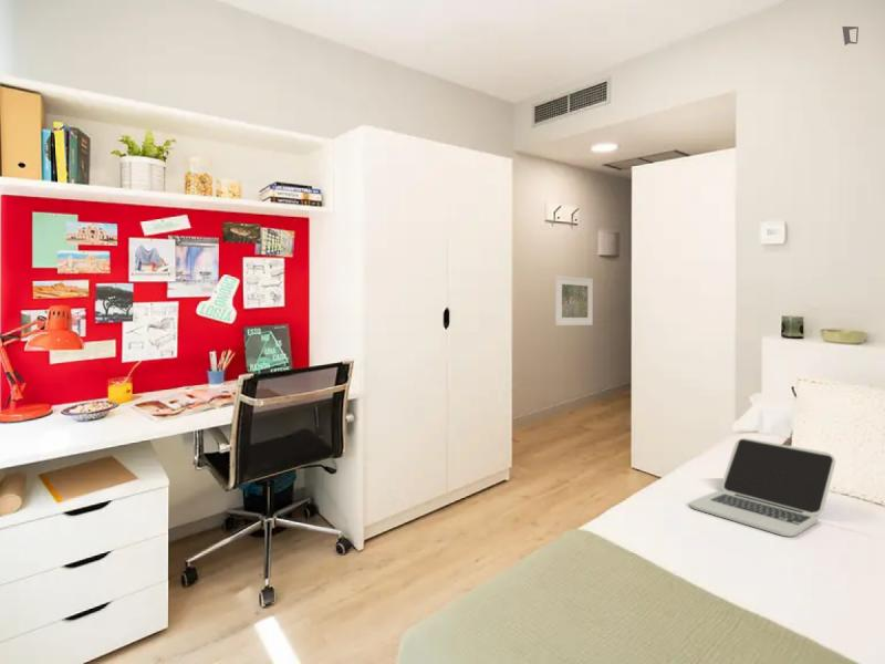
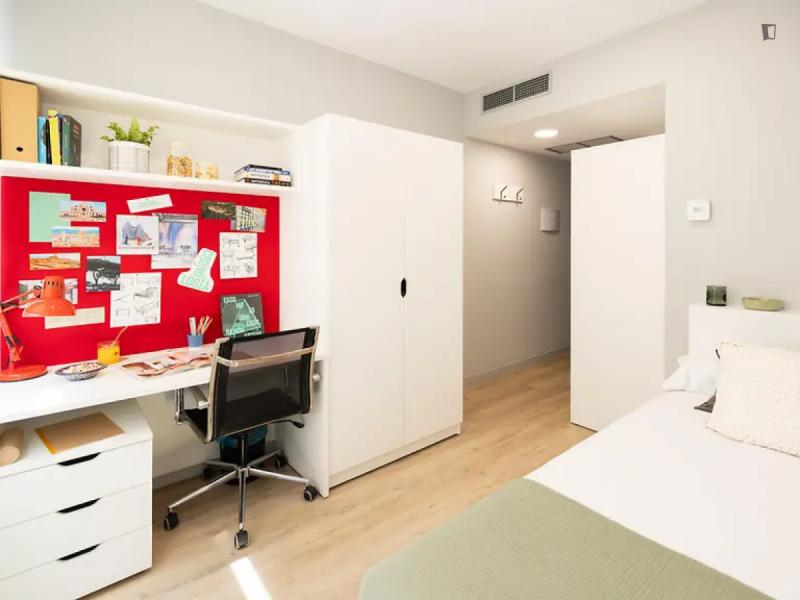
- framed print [554,274,594,326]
- laptop [688,437,836,538]
